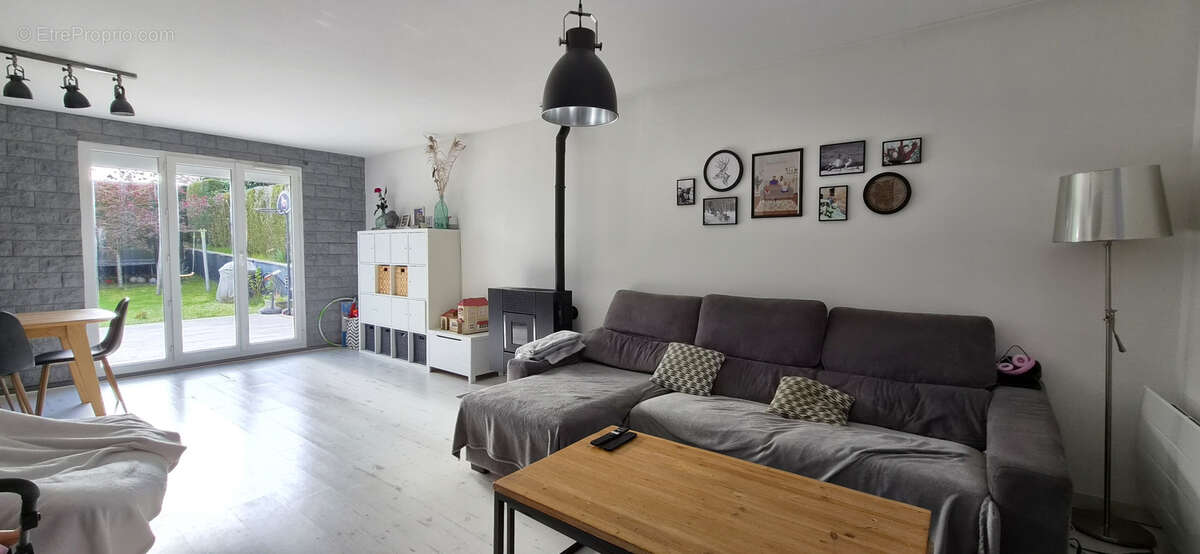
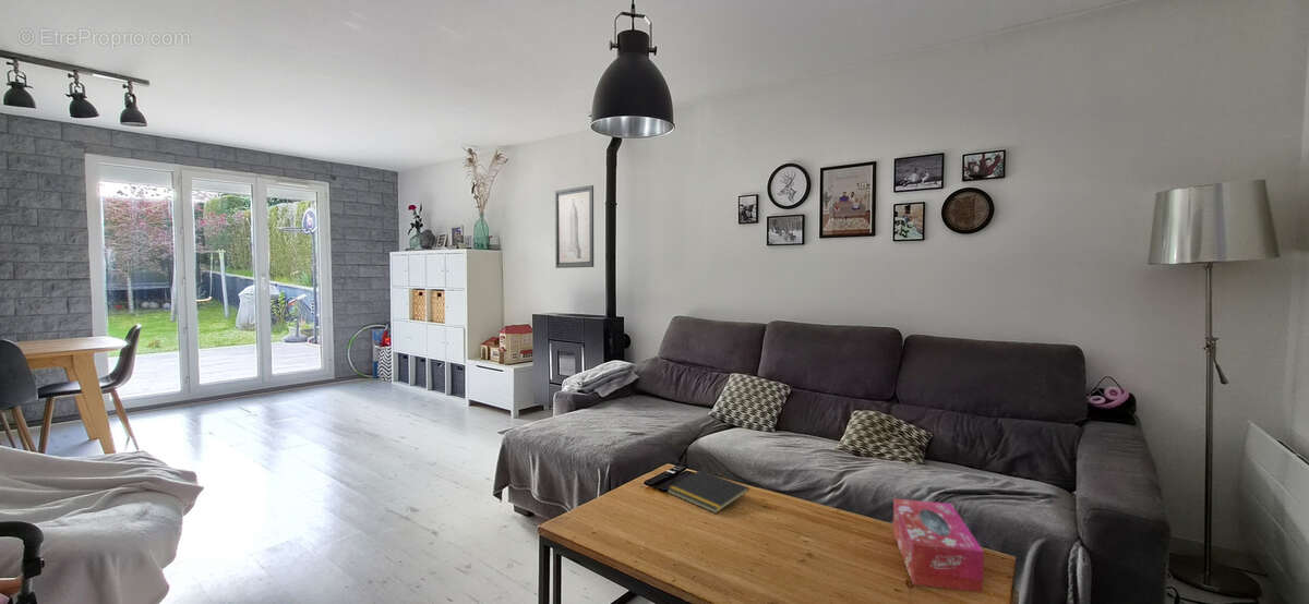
+ wall art [554,184,595,269]
+ notepad [666,469,750,515]
+ tissue box [892,497,985,594]
